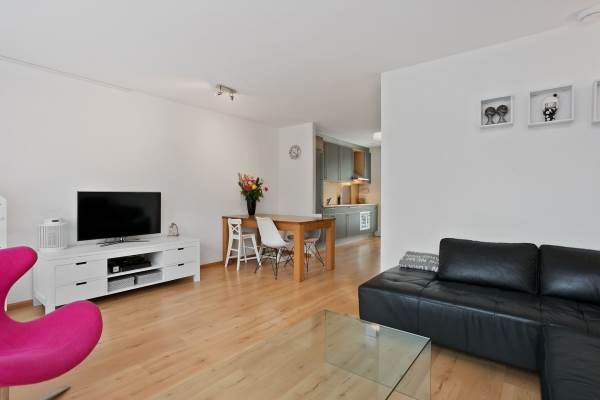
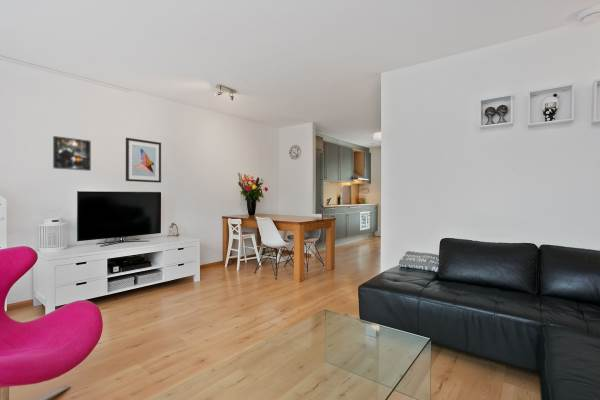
+ wall art [125,137,162,184]
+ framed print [52,135,92,172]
